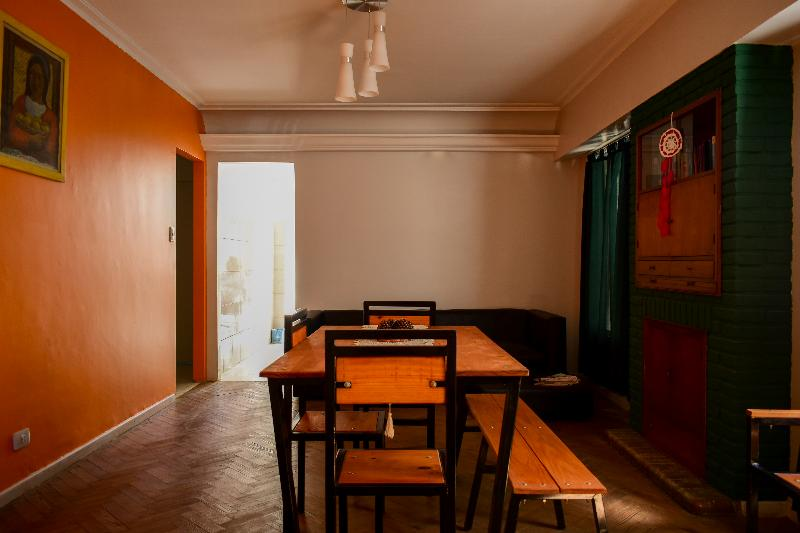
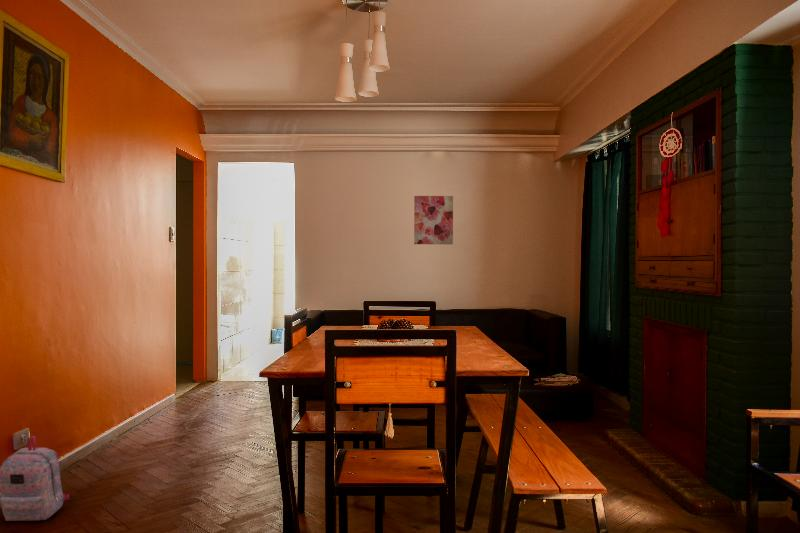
+ wall art [413,195,454,245]
+ backpack [0,435,70,522]
